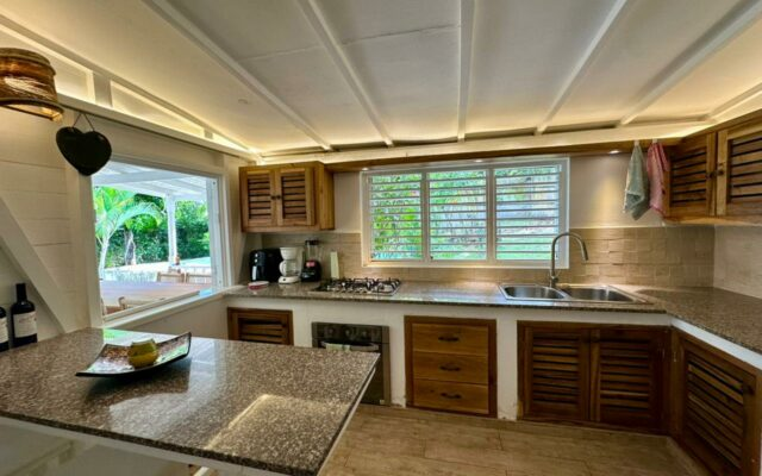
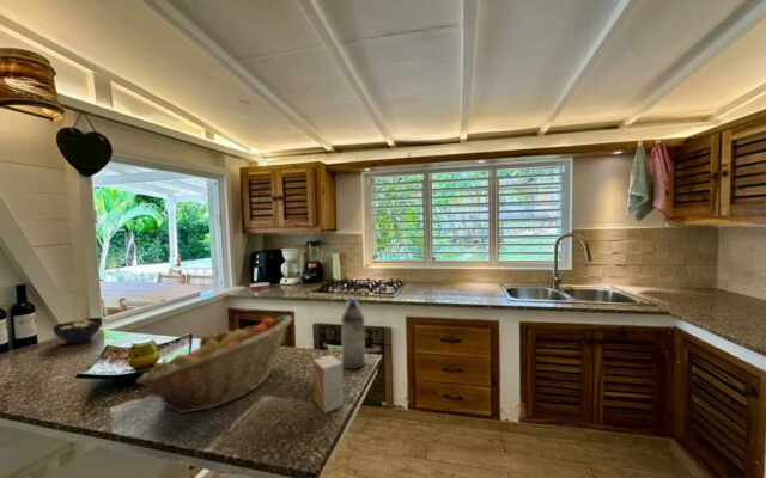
+ small box [311,354,345,415]
+ fruit basket [134,314,293,416]
+ bowl [51,317,103,345]
+ water bottle [340,298,366,370]
